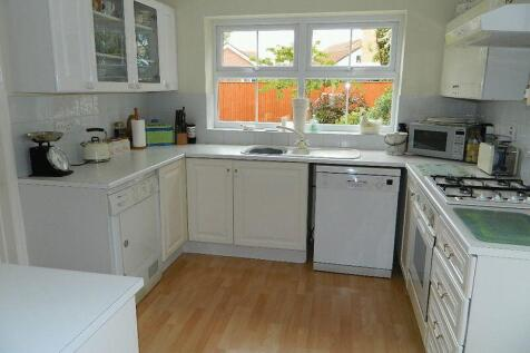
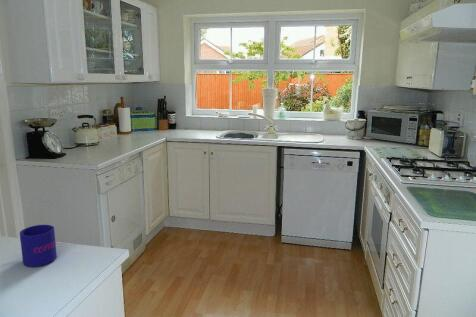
+ mug [19,224,58,268]
